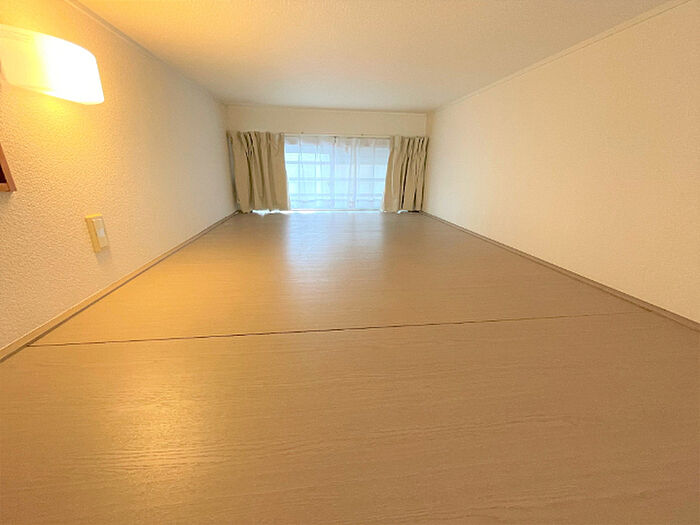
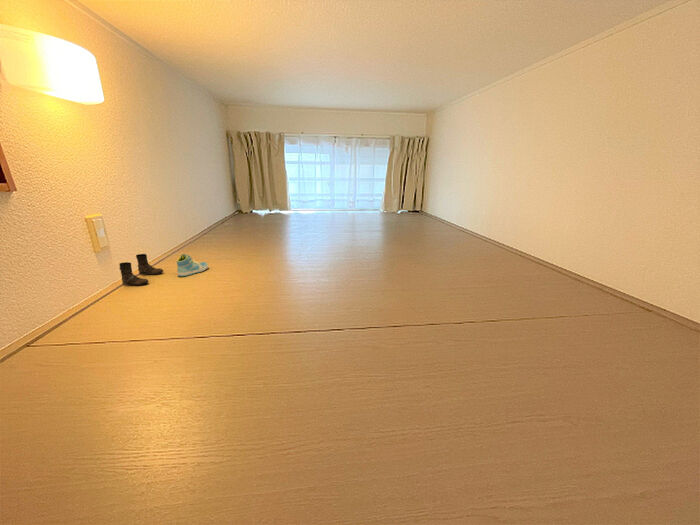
+ sneaker [176,253,209,277]
+ boots [118,253,164,286]
